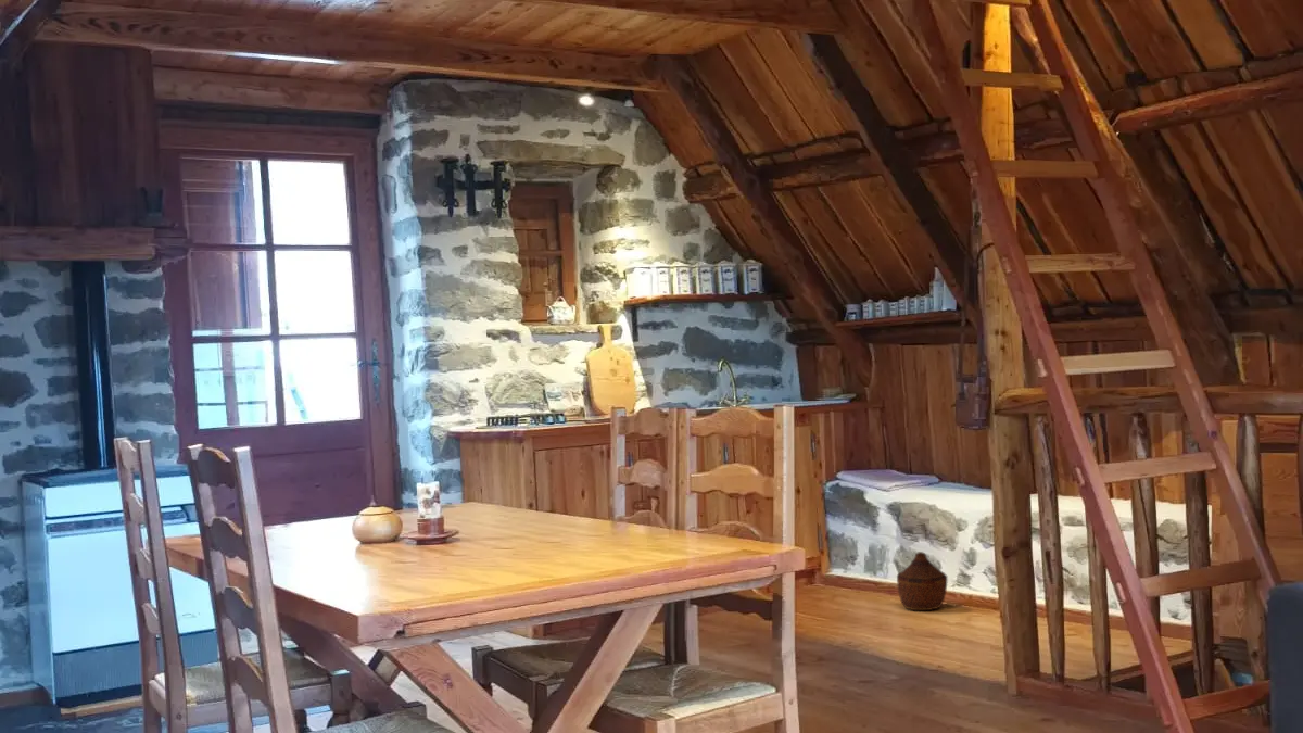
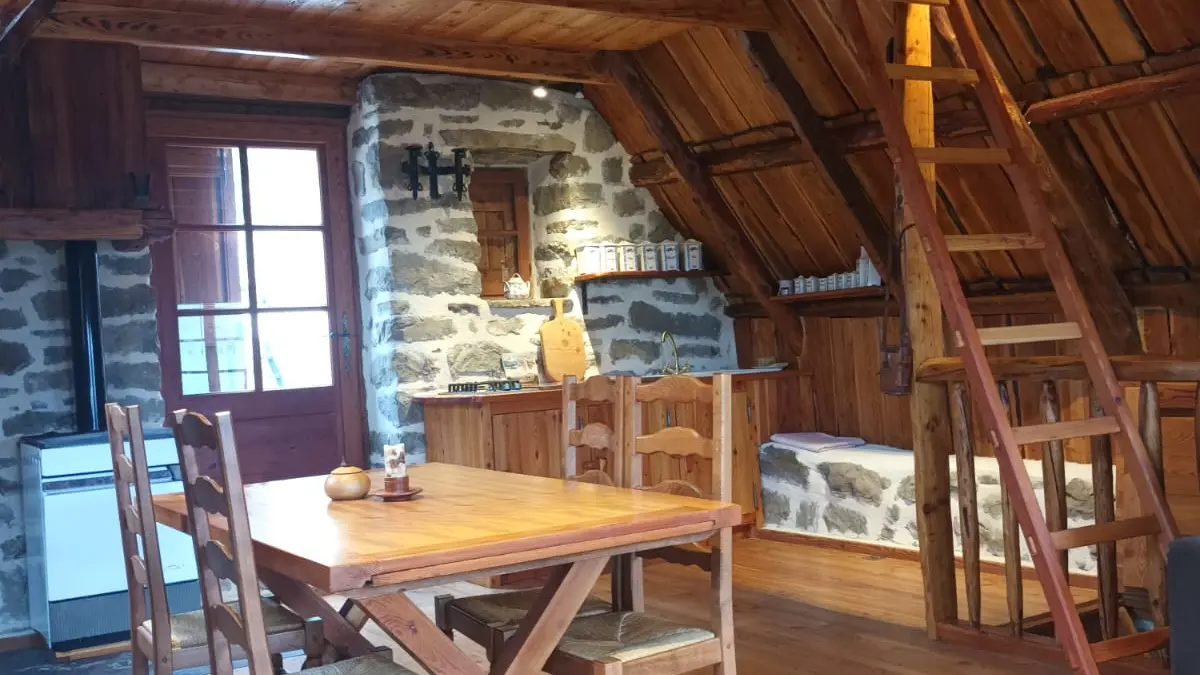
- woven basket [896,551,949,611]
